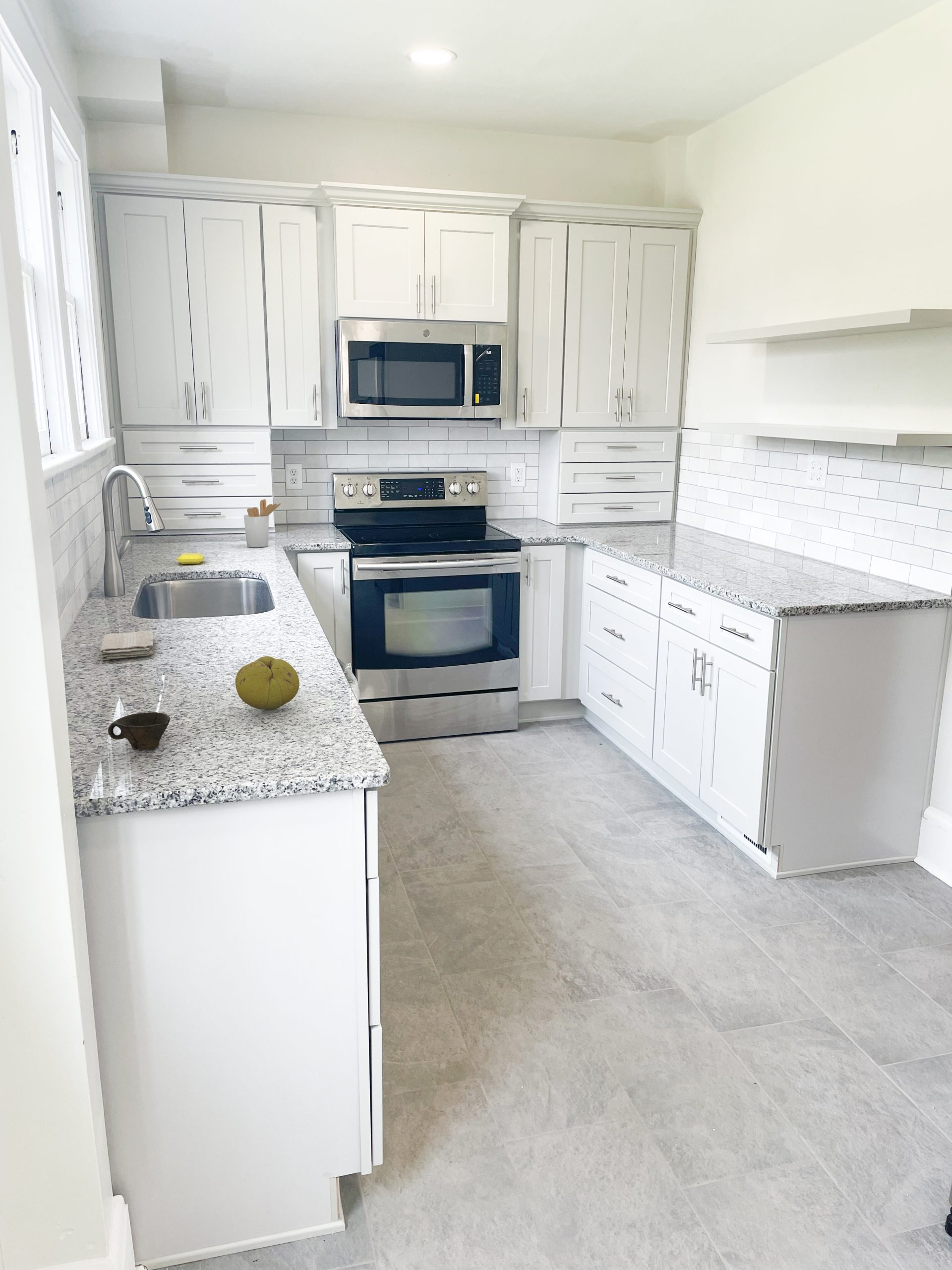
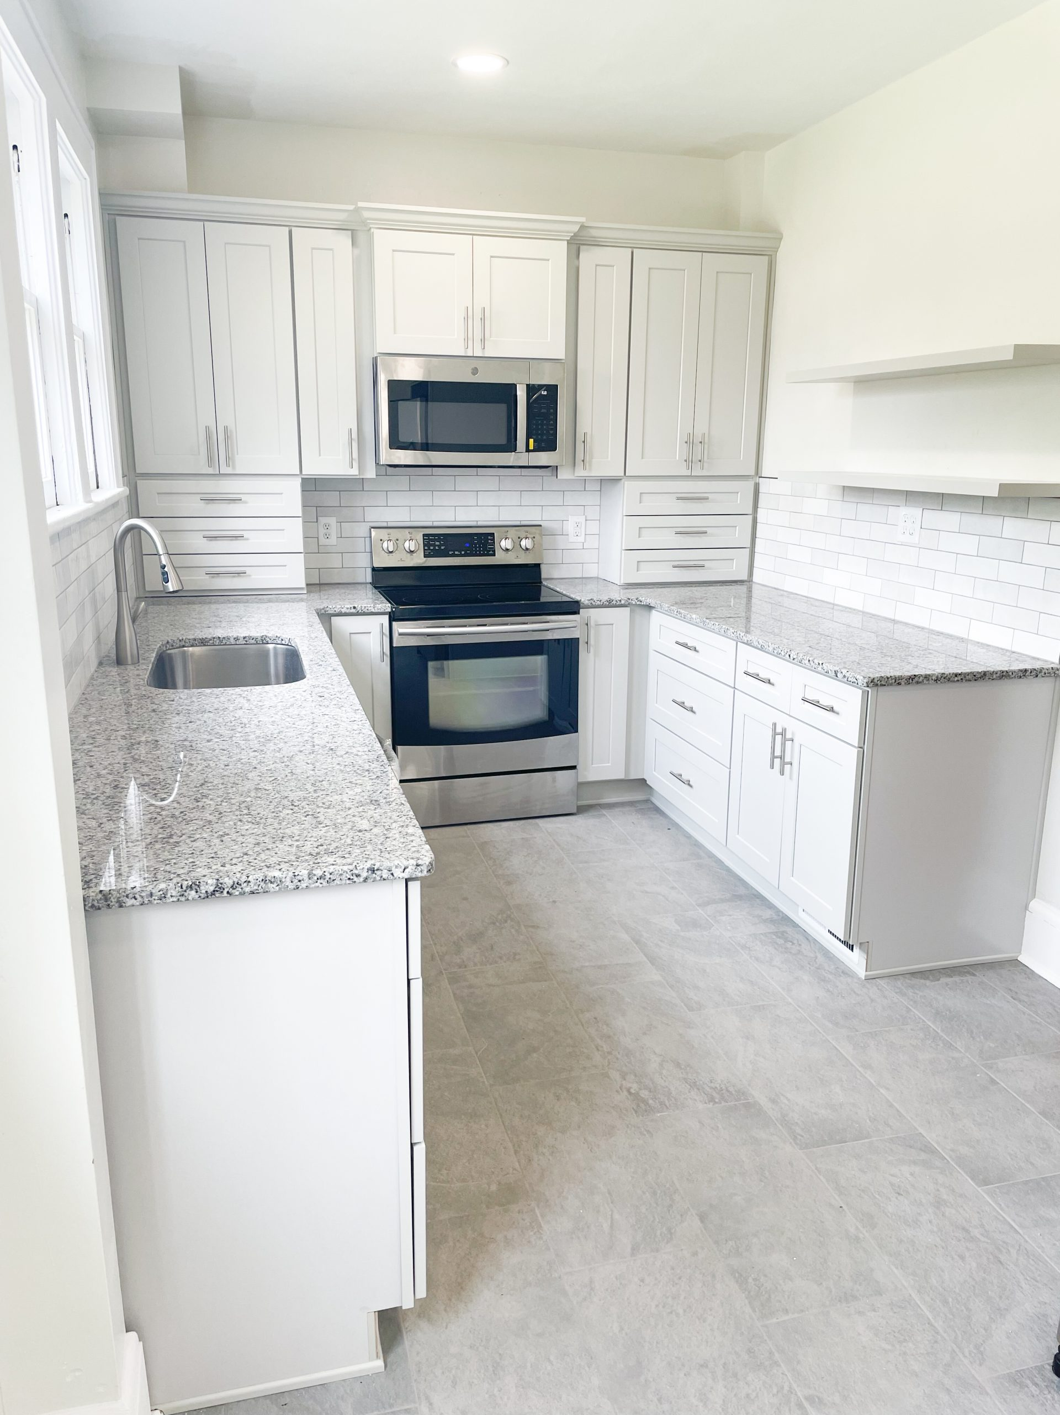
- utensil holder [243,499,281,548]
- soap bar [177,552,205,565]
- washcloth [99,630,154,660]
- cup [108,711,171,751]
- fruit [235,656,300,710]
